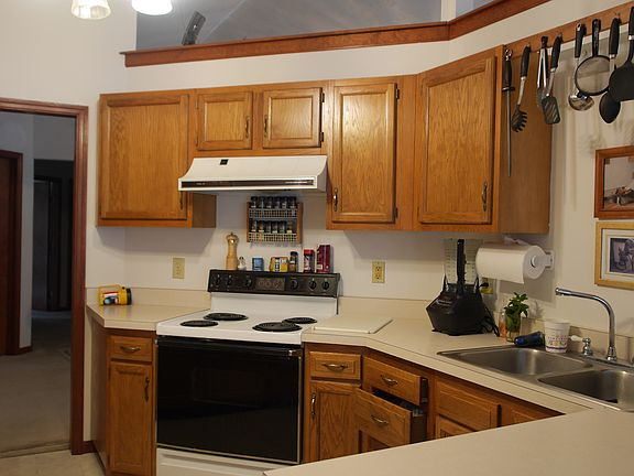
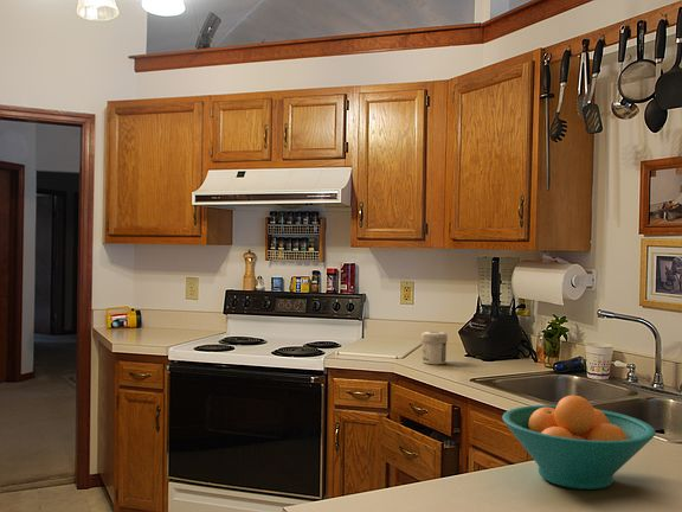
+ jar [420,331,449,365]
+ fruit bowl [501,395,657,491]
